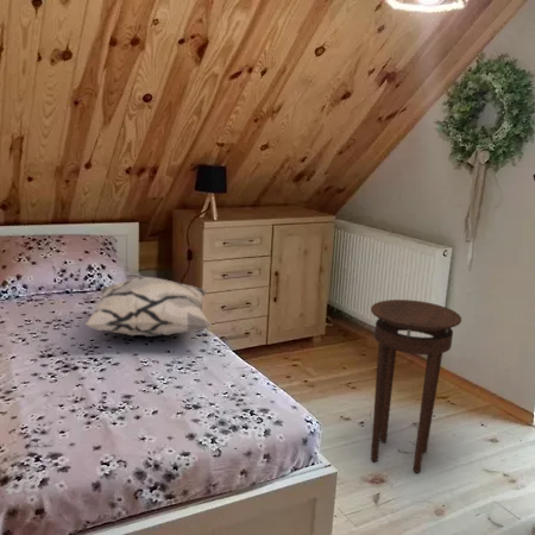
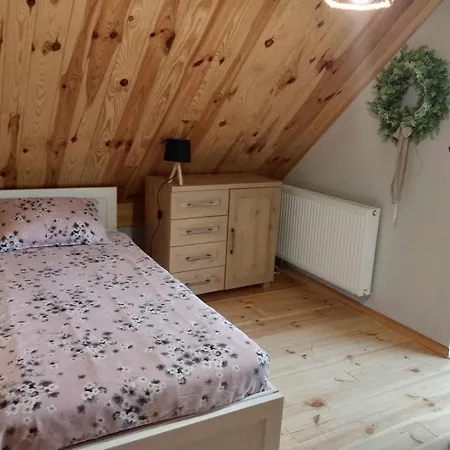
- stool [370,298,462,474]
- decorative pillow [84,276,213,338]
